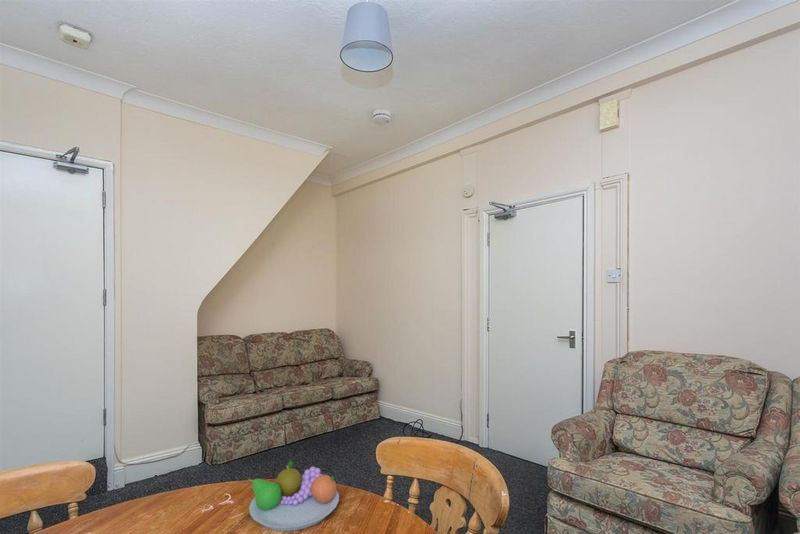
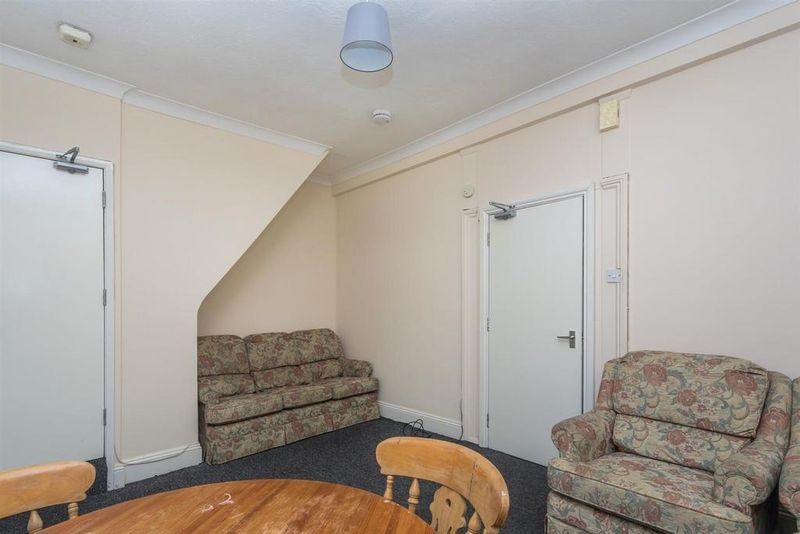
- fruit bowl [247,460,340,532]
